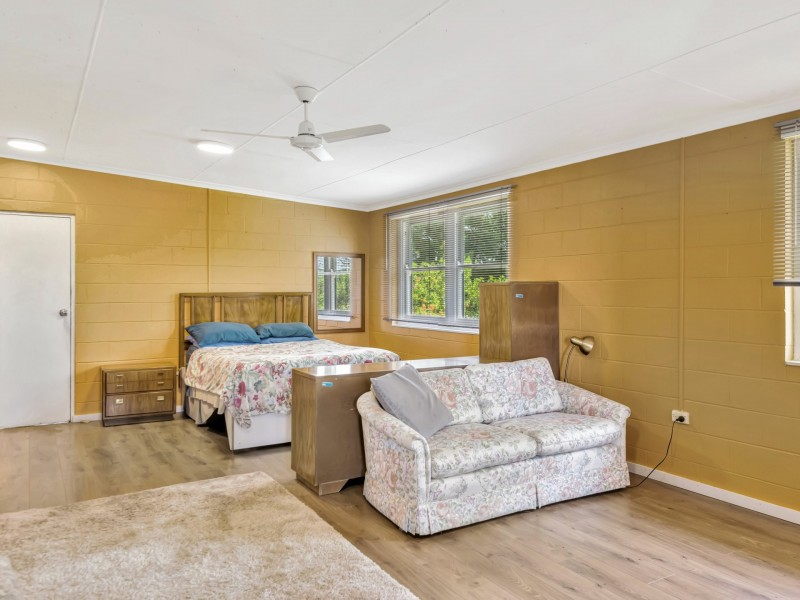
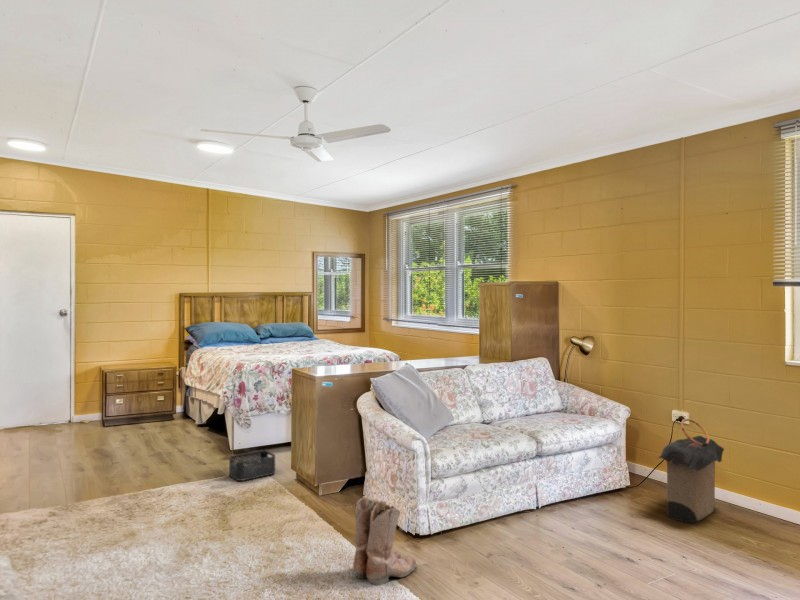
+ storage bin [228,449,276,482]
+ boots [352,495,418,586]
+ laundry hamper [656,417,725,524]
